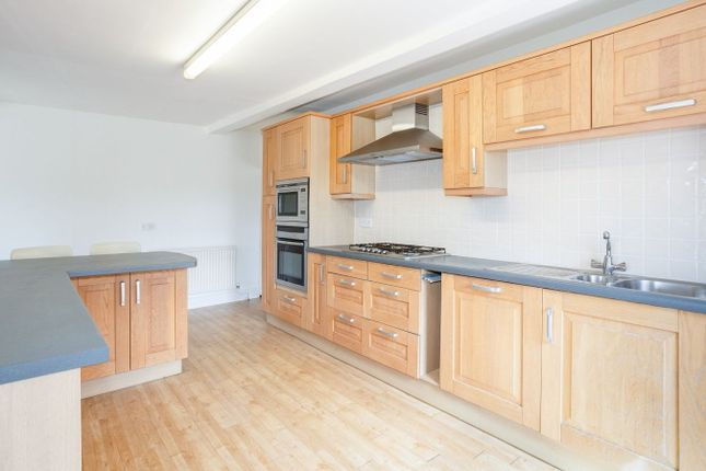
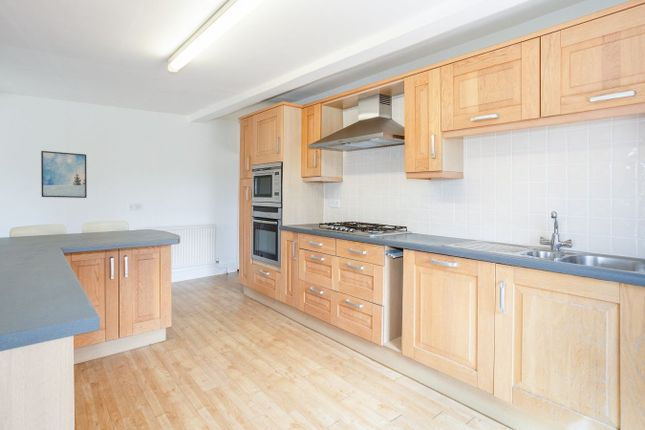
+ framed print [40,150,88,199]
